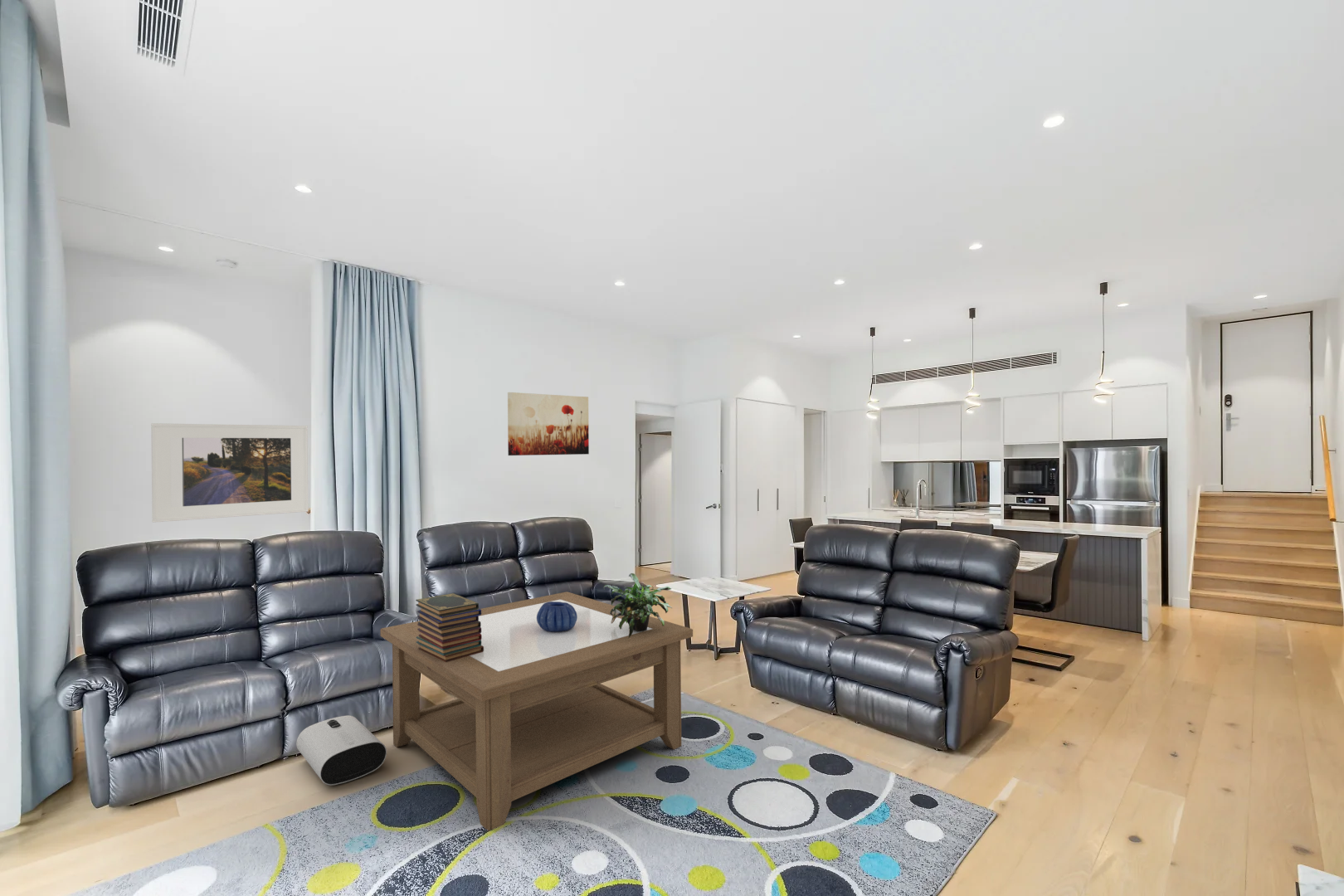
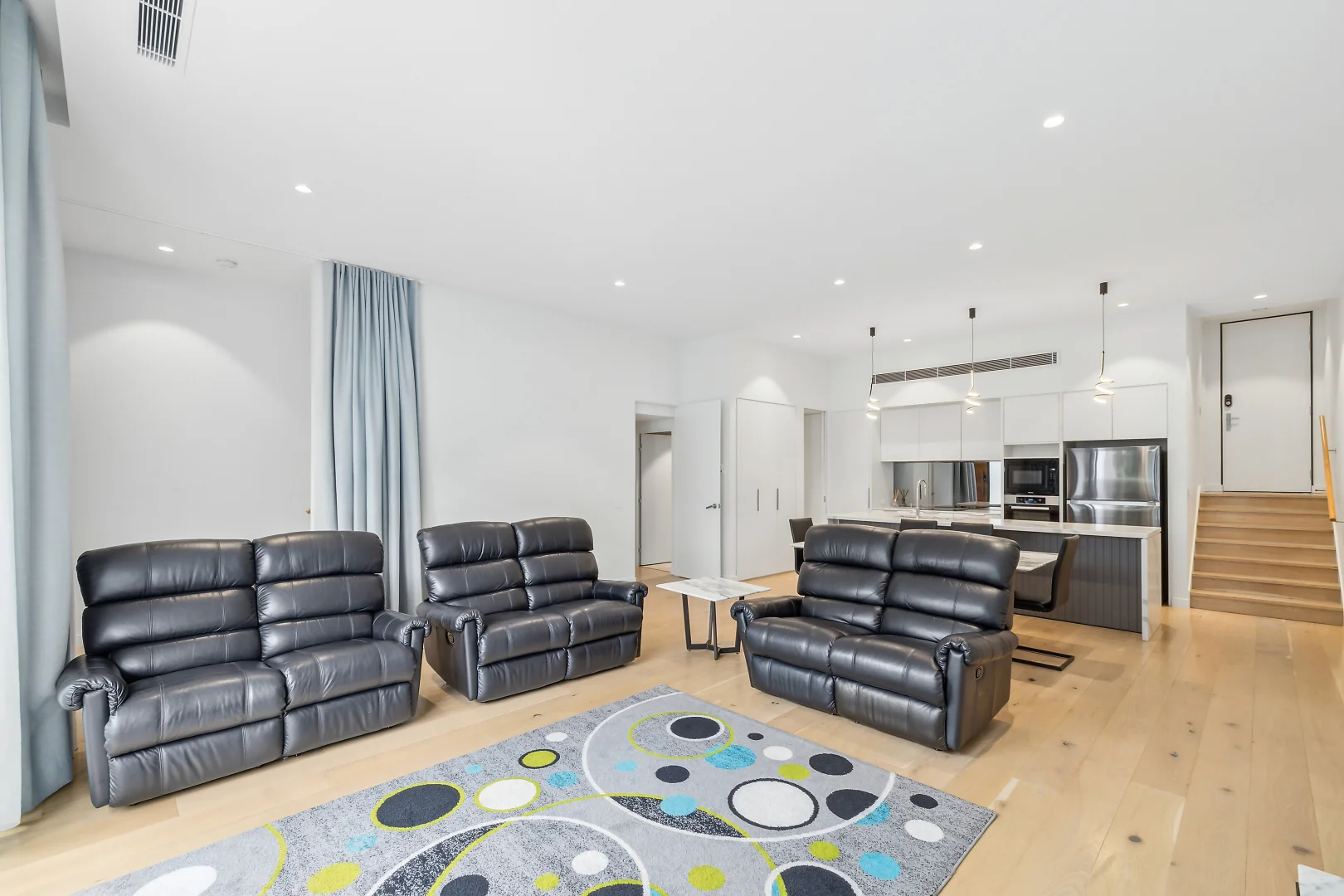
- decorative bowl [537,601,577,632]
- air purifier [295,714,387,786]
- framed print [150,422,309,523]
- book stack [415,592,484,662]
- wall art [507,392,590,456]
- potted plant [602,572,673,638]
- coffee table [380,592,694,831]
